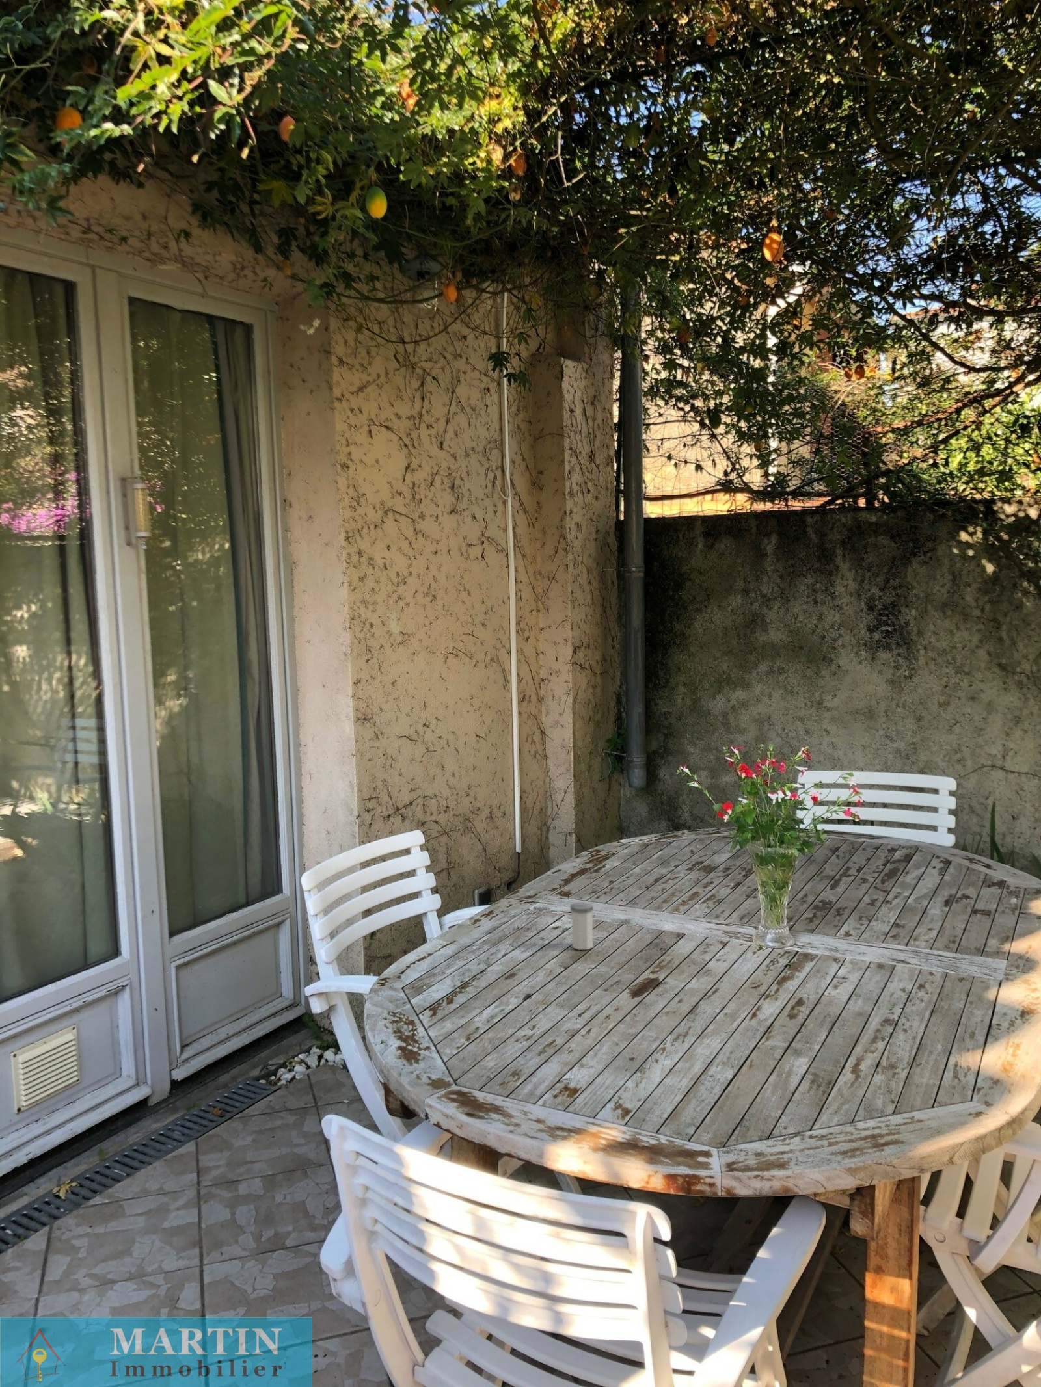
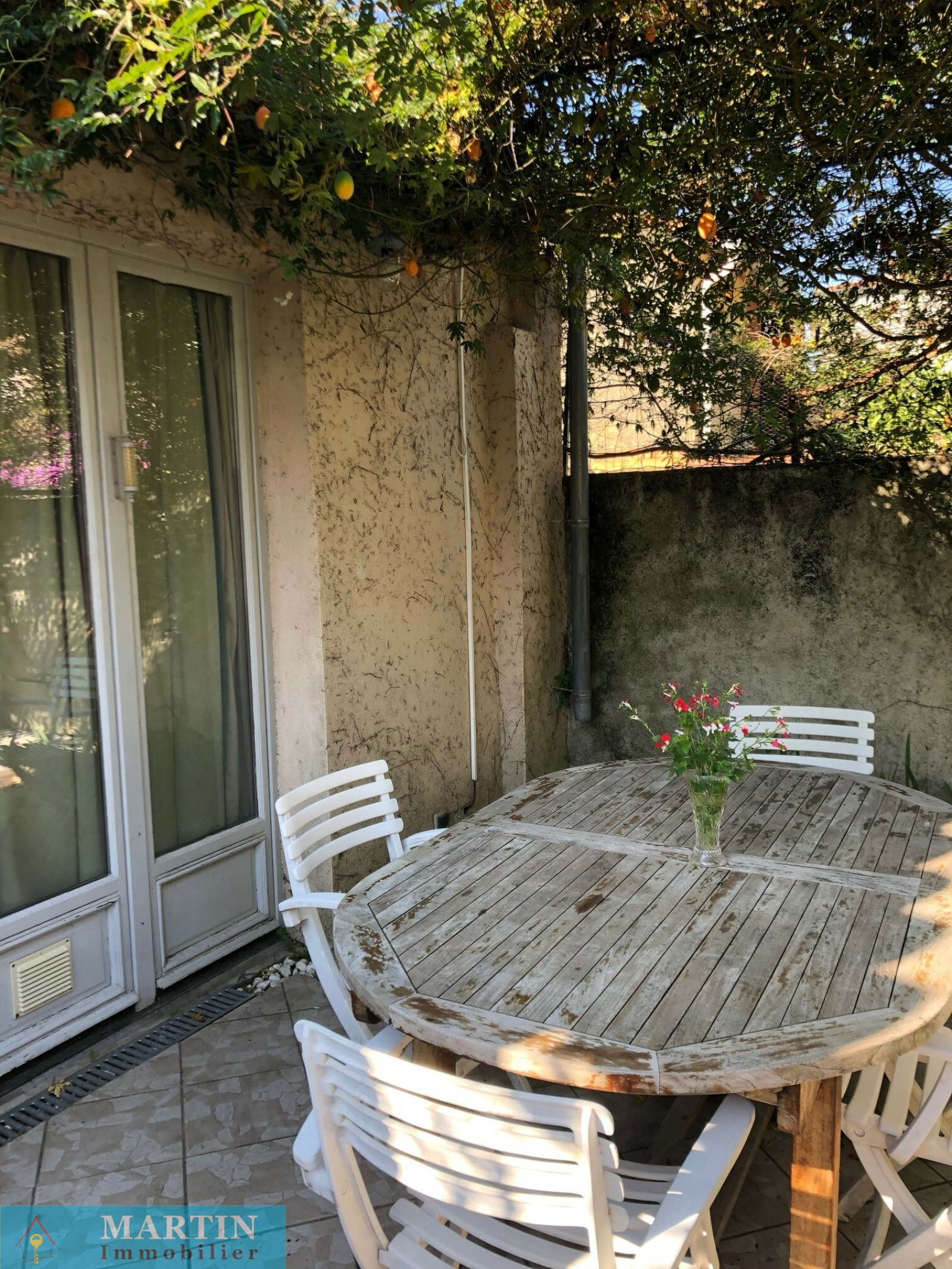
- salt shaker [570,902,594,951]
